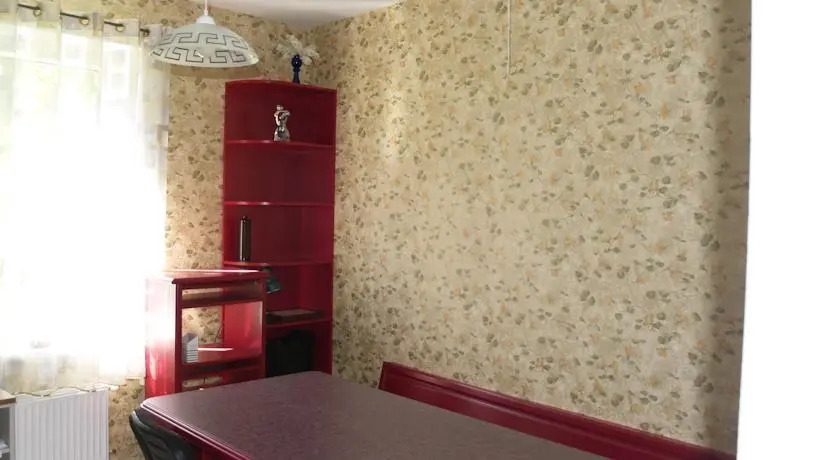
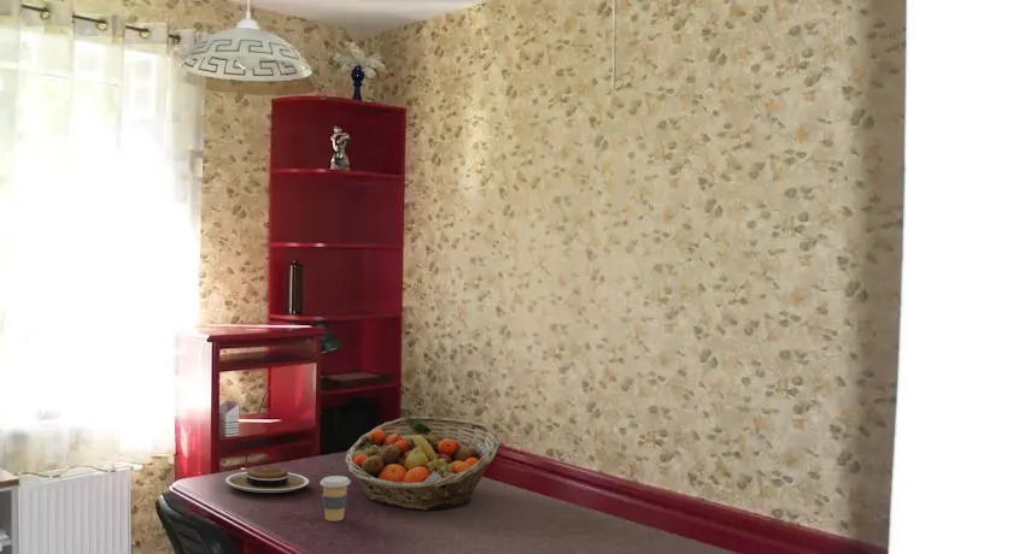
+ plate [224,466,310,494]
+ fruit basket [344,416,500,512]
+ coffee cup [320,475,352,523]
